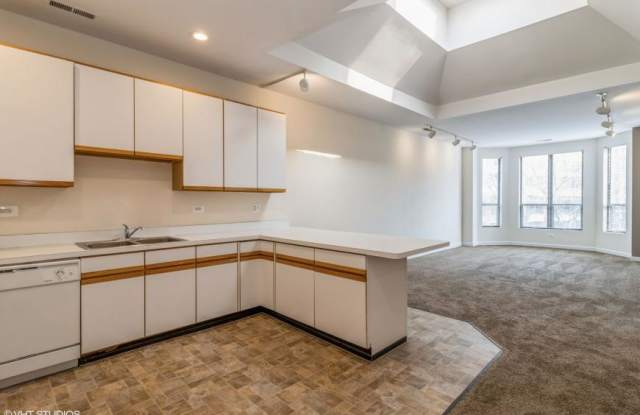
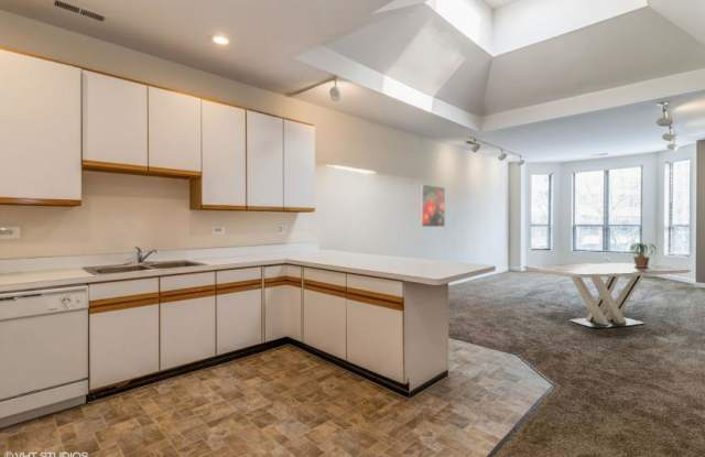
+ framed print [420,183,446,228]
+ potted plant [628,241,657,266]
+ dining table [522,262,693,329]
